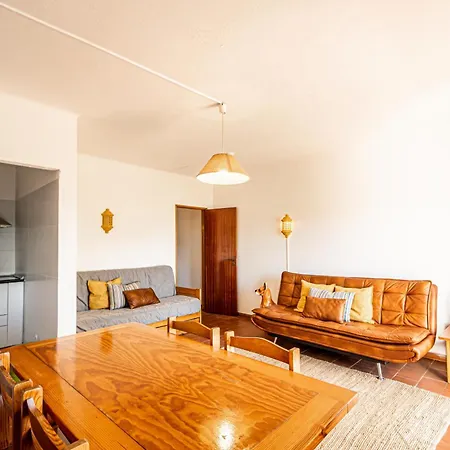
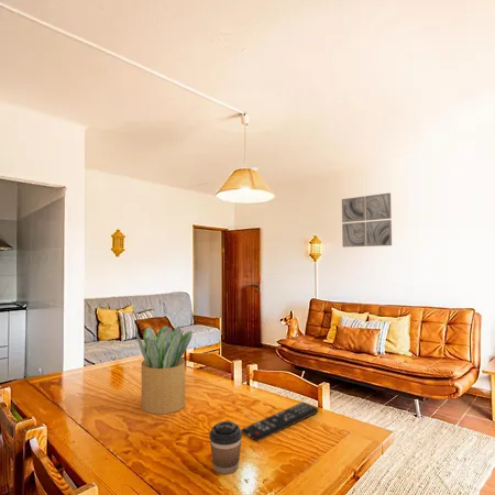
+ remote control [241,400,320,442]
+ coffee cup [208,420,243,475]
+ potted plant [134,324,194,415]
+ wall art [341,193,393,249]
